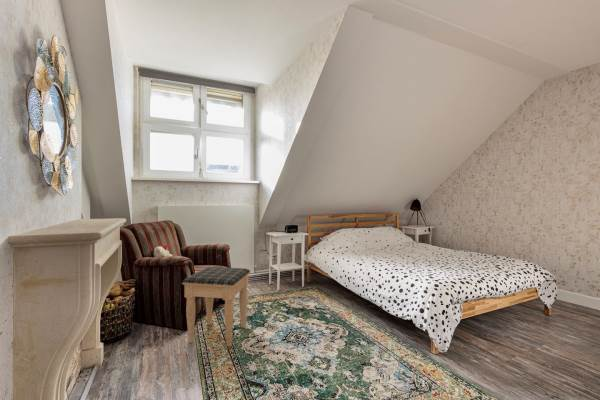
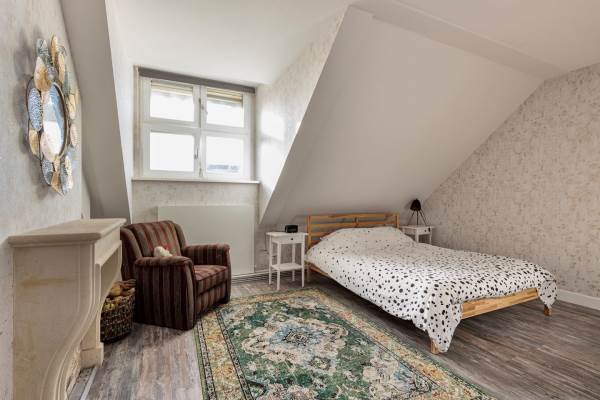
- footstool [181,266,251,347]
